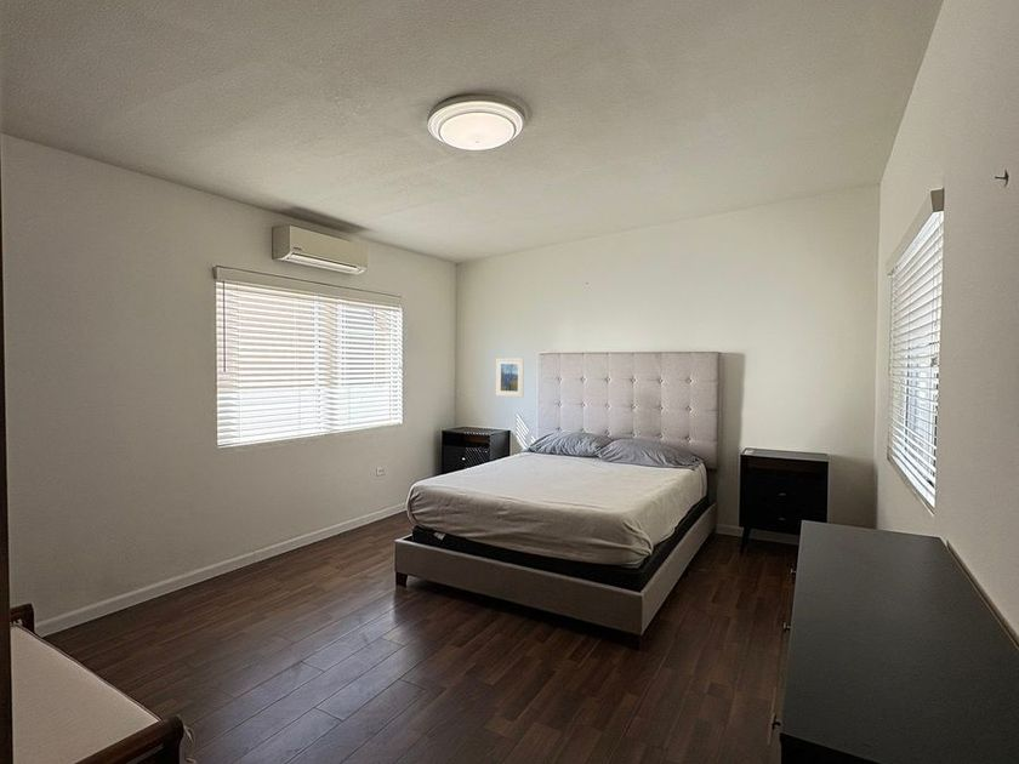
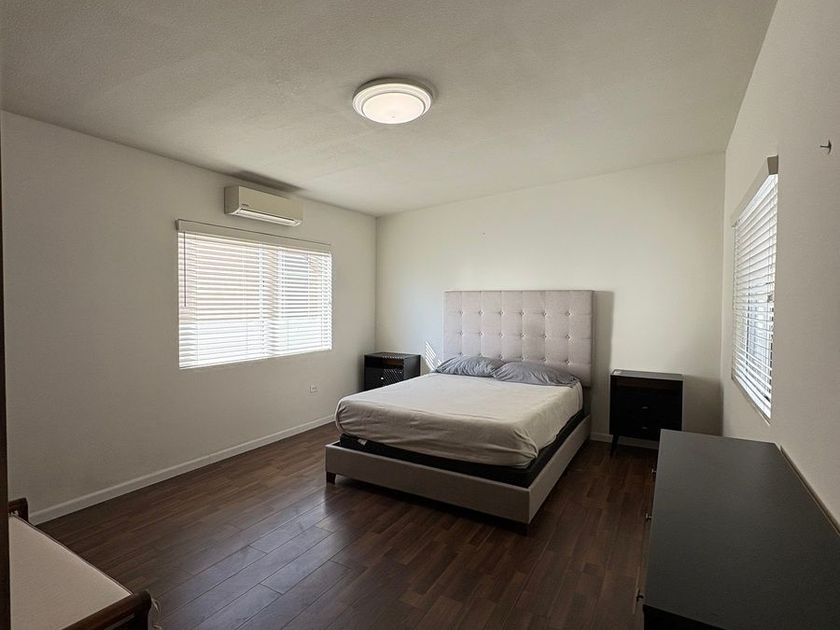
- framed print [495,358,525,398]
